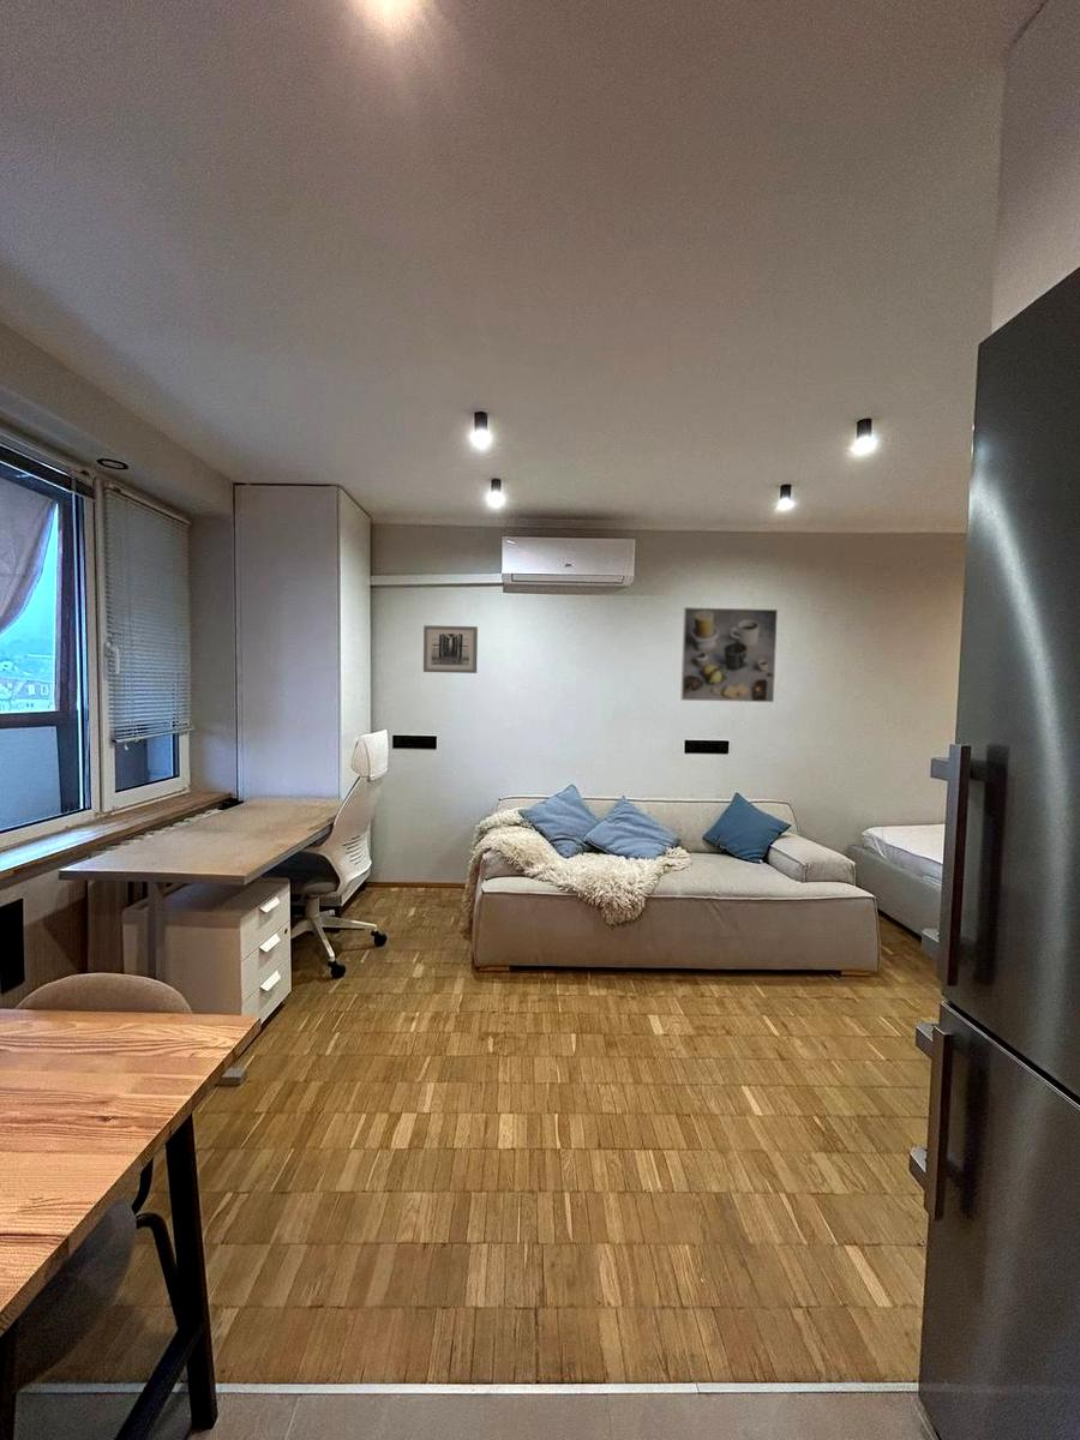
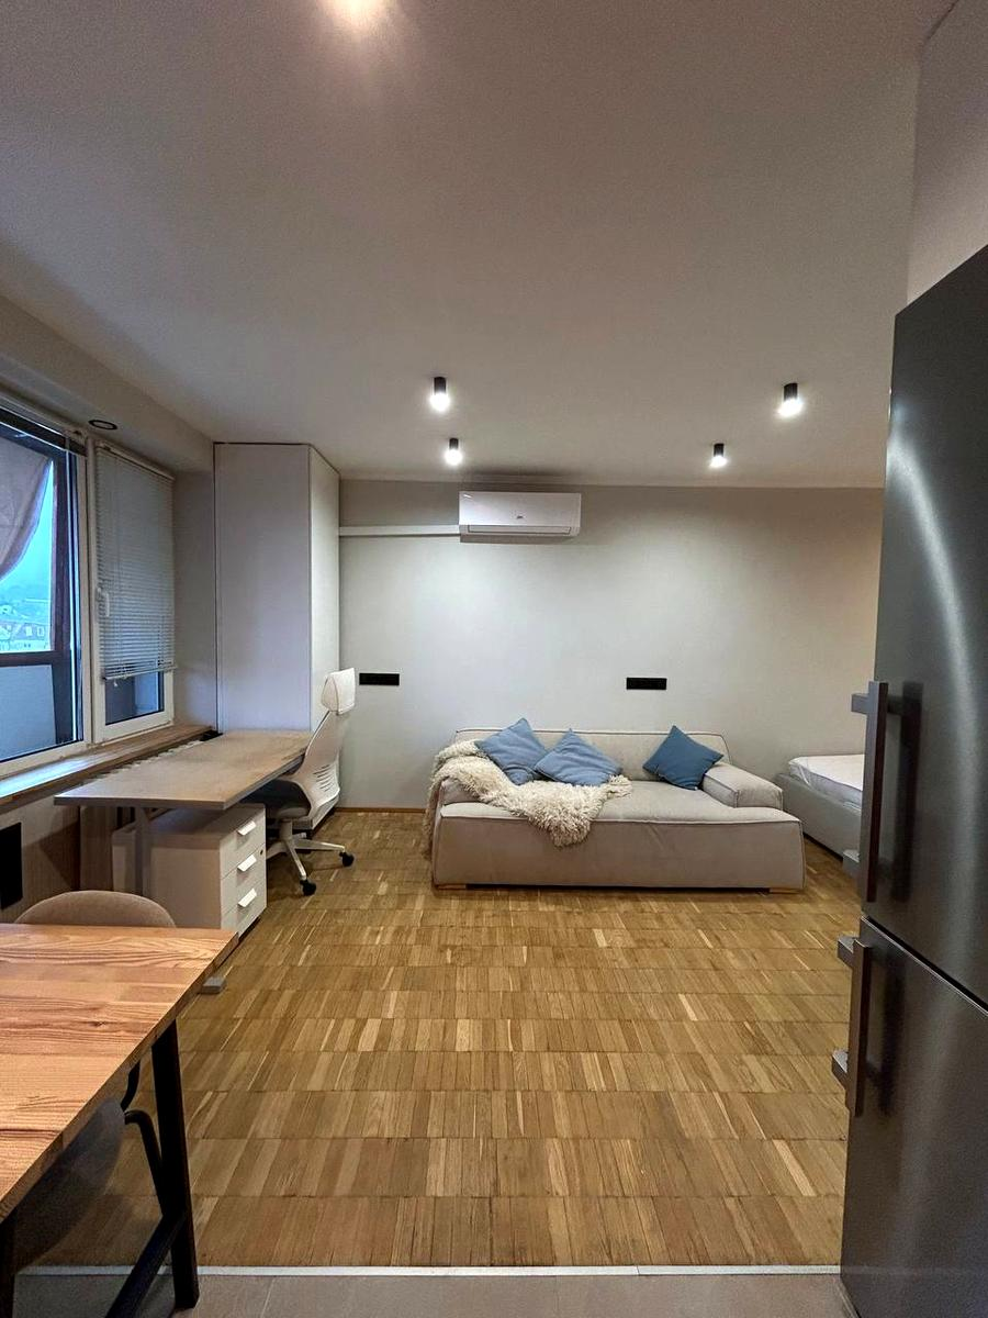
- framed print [679,606,779,703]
- wall art [422,624,479,674]
